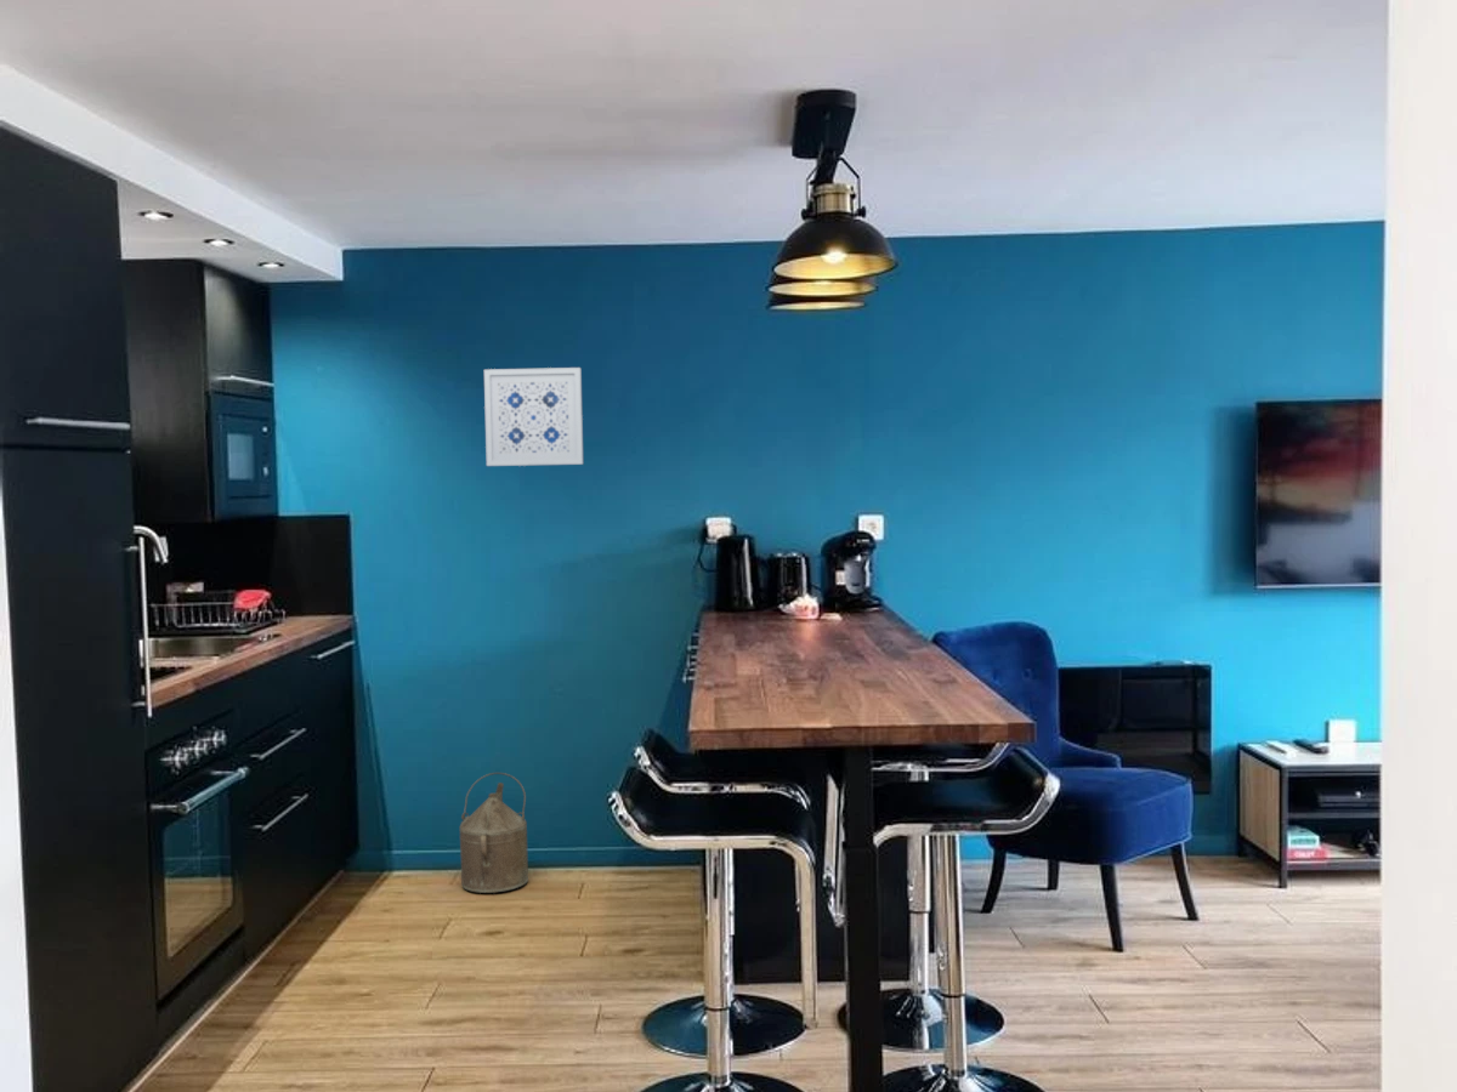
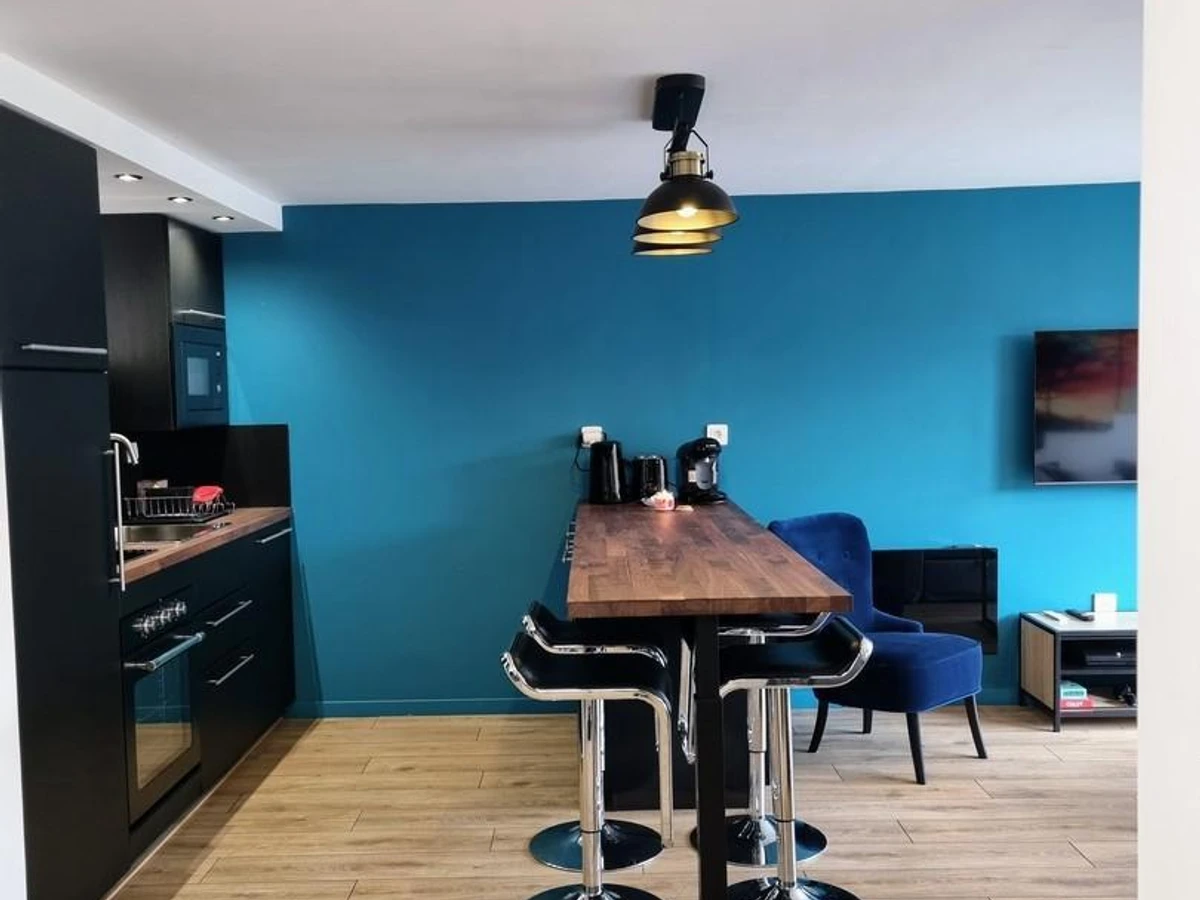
- watering can [459,772,529,894]
- wall art [483,366,584,467]
